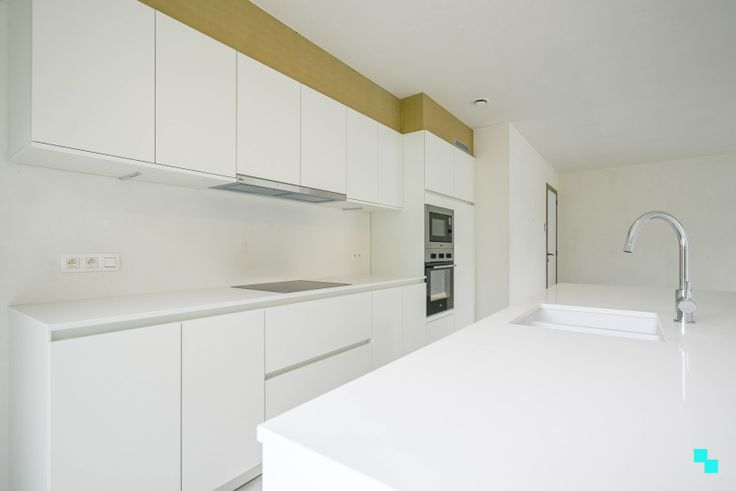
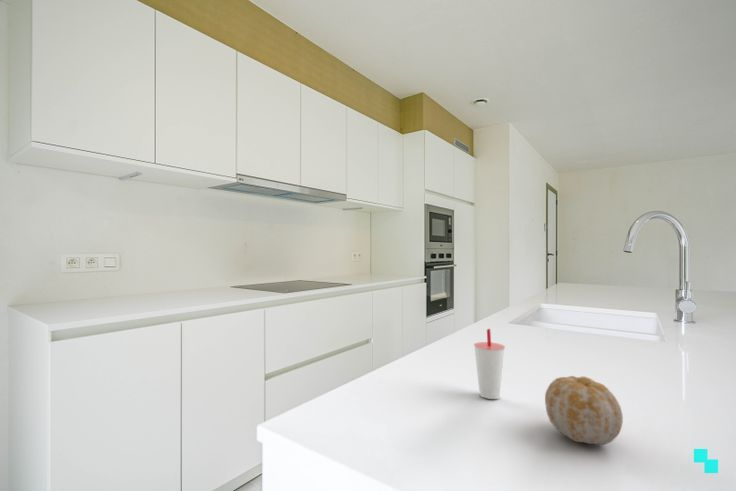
+ cup [473,328,506,400]
+ fruit [544,375,624,446]
